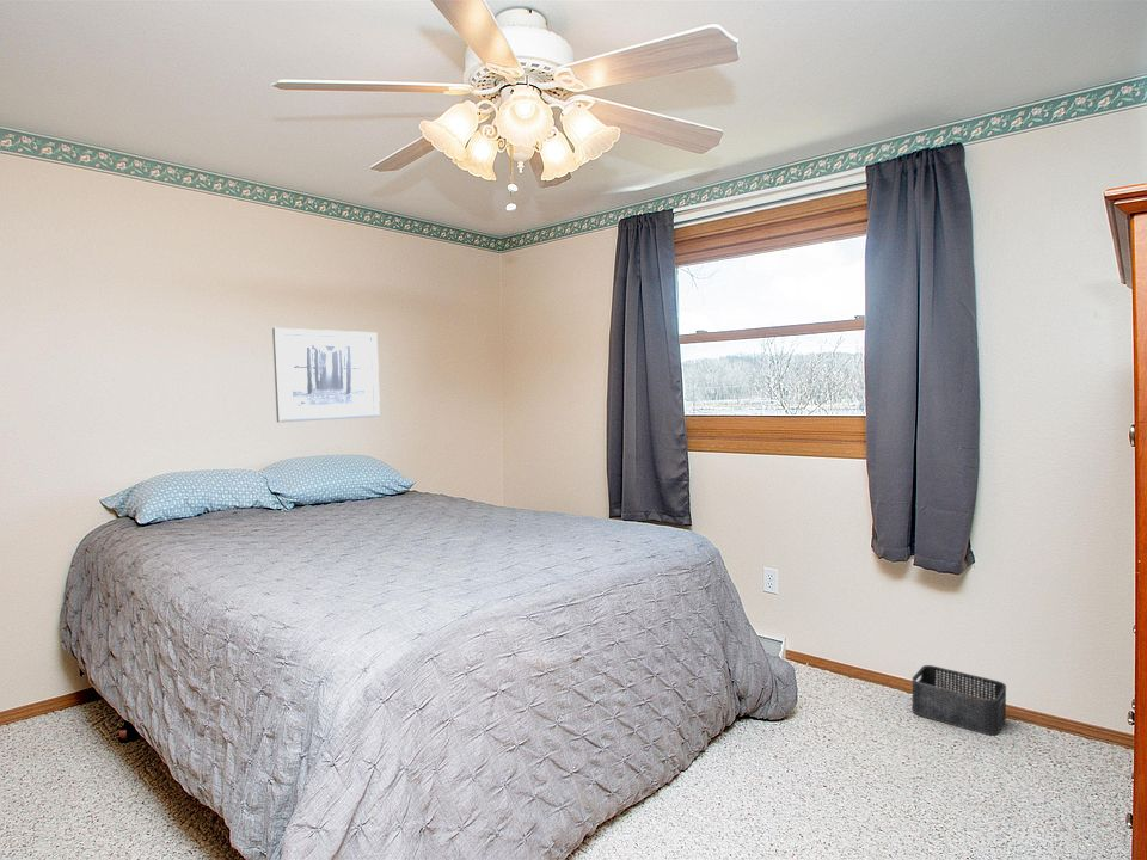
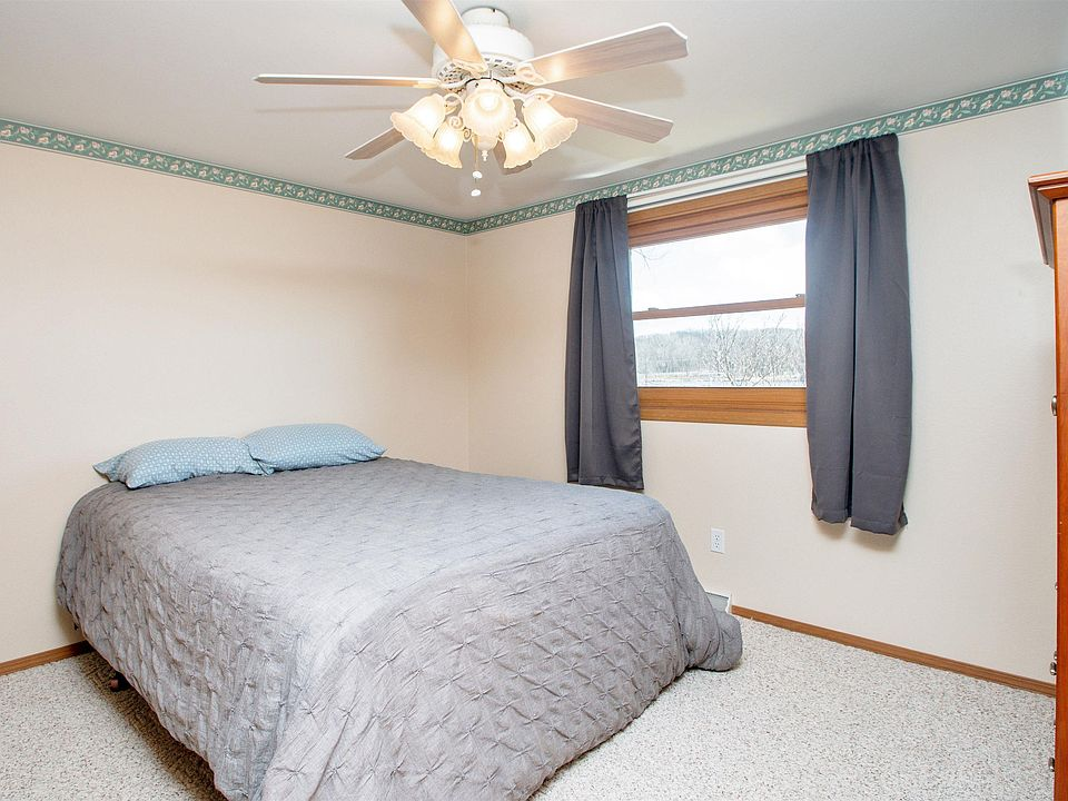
- storage bin [910,664,1007,737]
- wall art [271,327,381,424]
